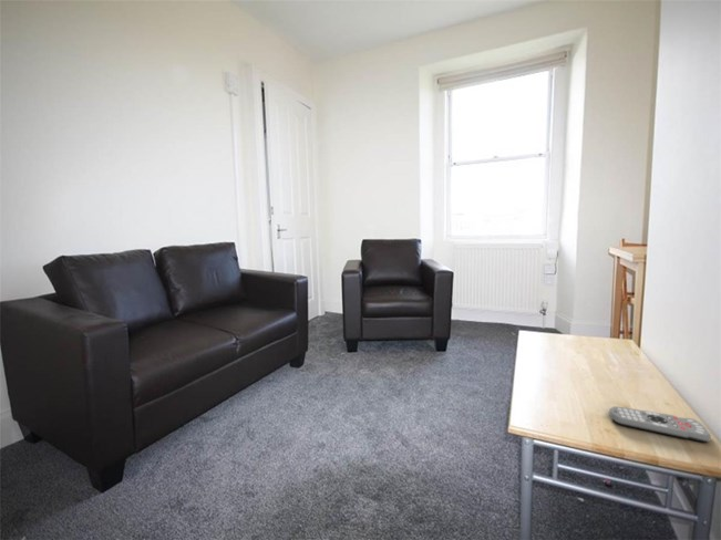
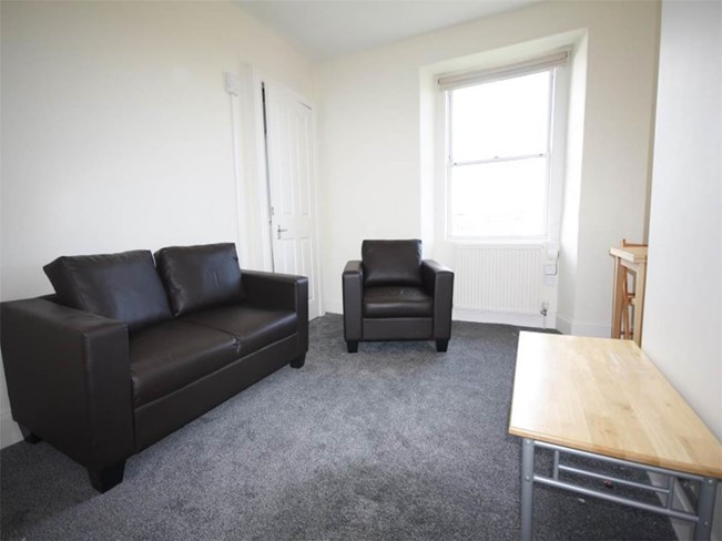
- remote control [608,405,712,444]
